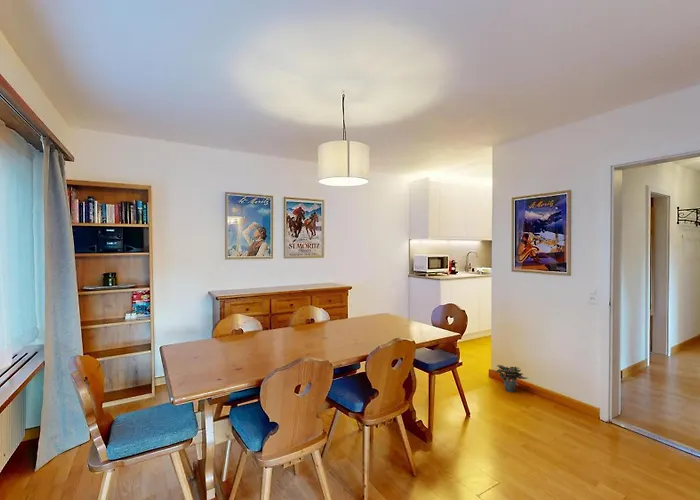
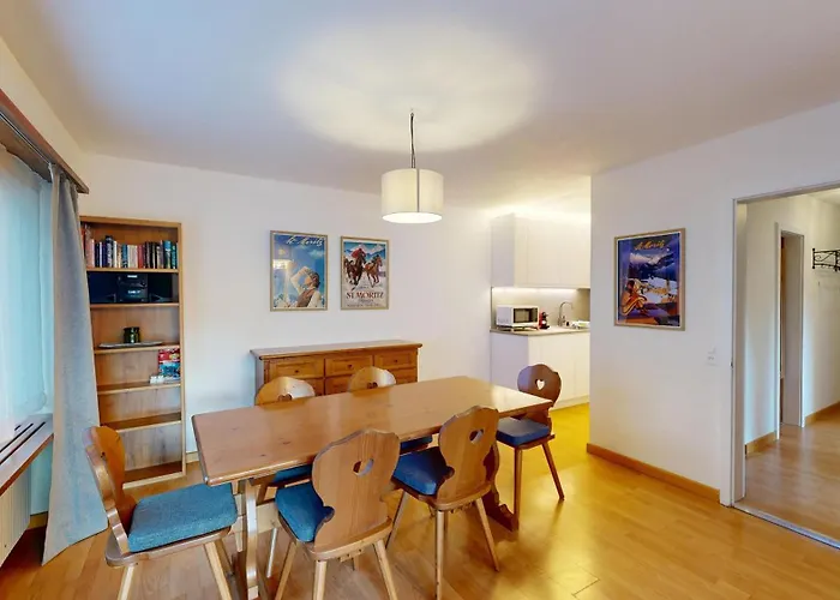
- potted plant [491,364,528,393]
